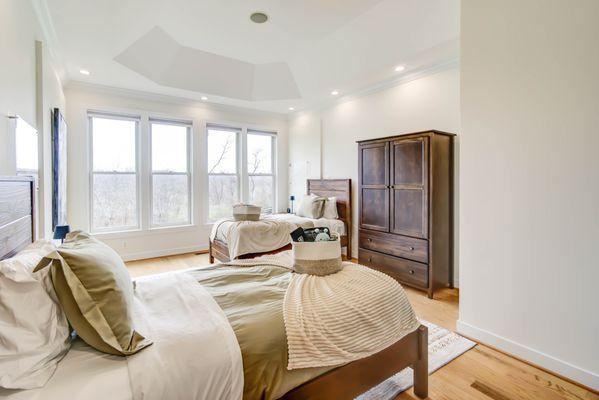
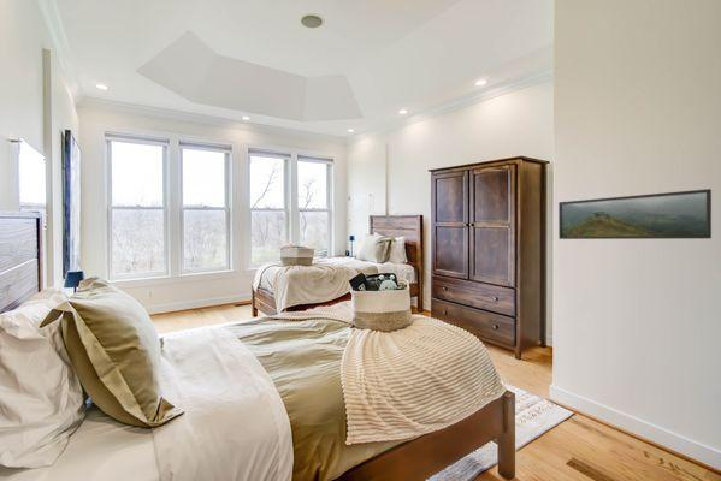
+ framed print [557,188,713,240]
